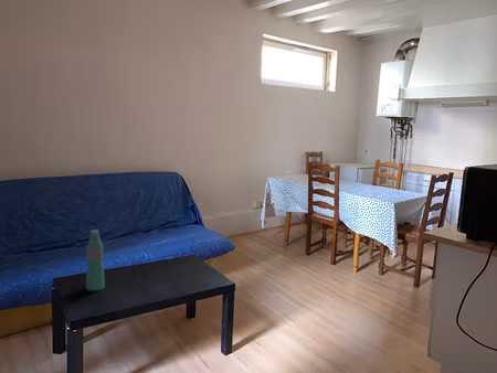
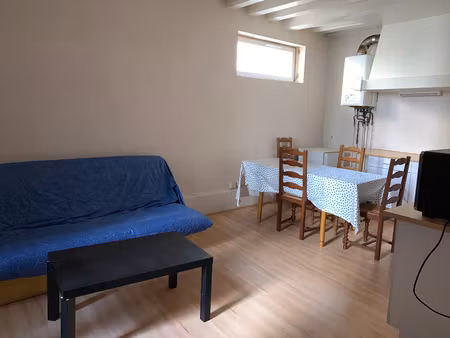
- water bottle [85,228,106,292]
